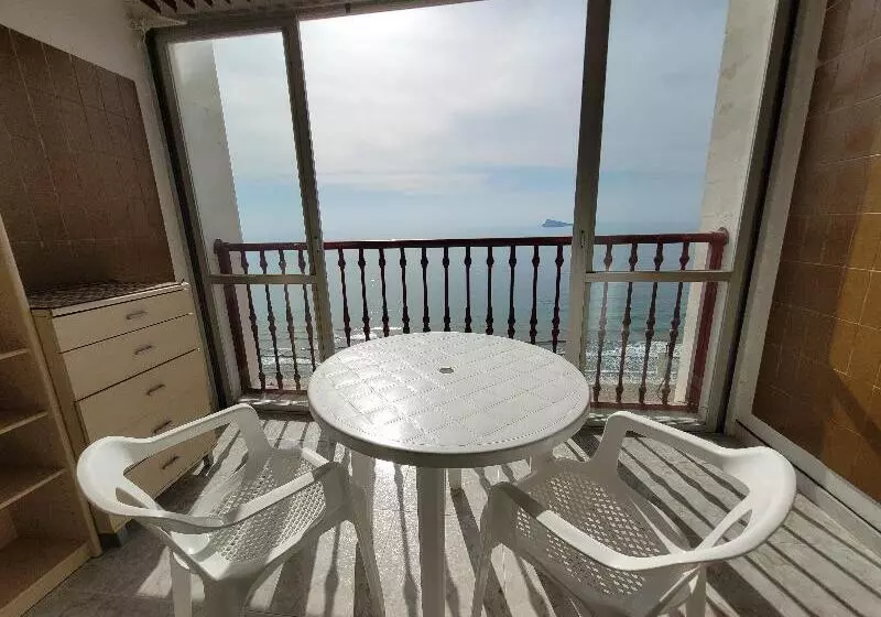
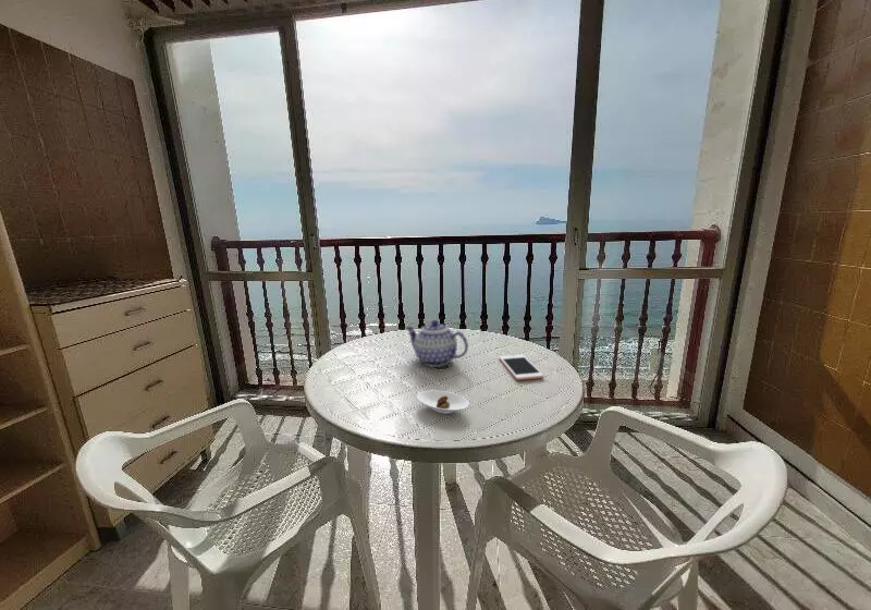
+ teapot [405,319,469,368]
+ saucer [416,389,470,415]
+ cell phone [499,354,544,381]
